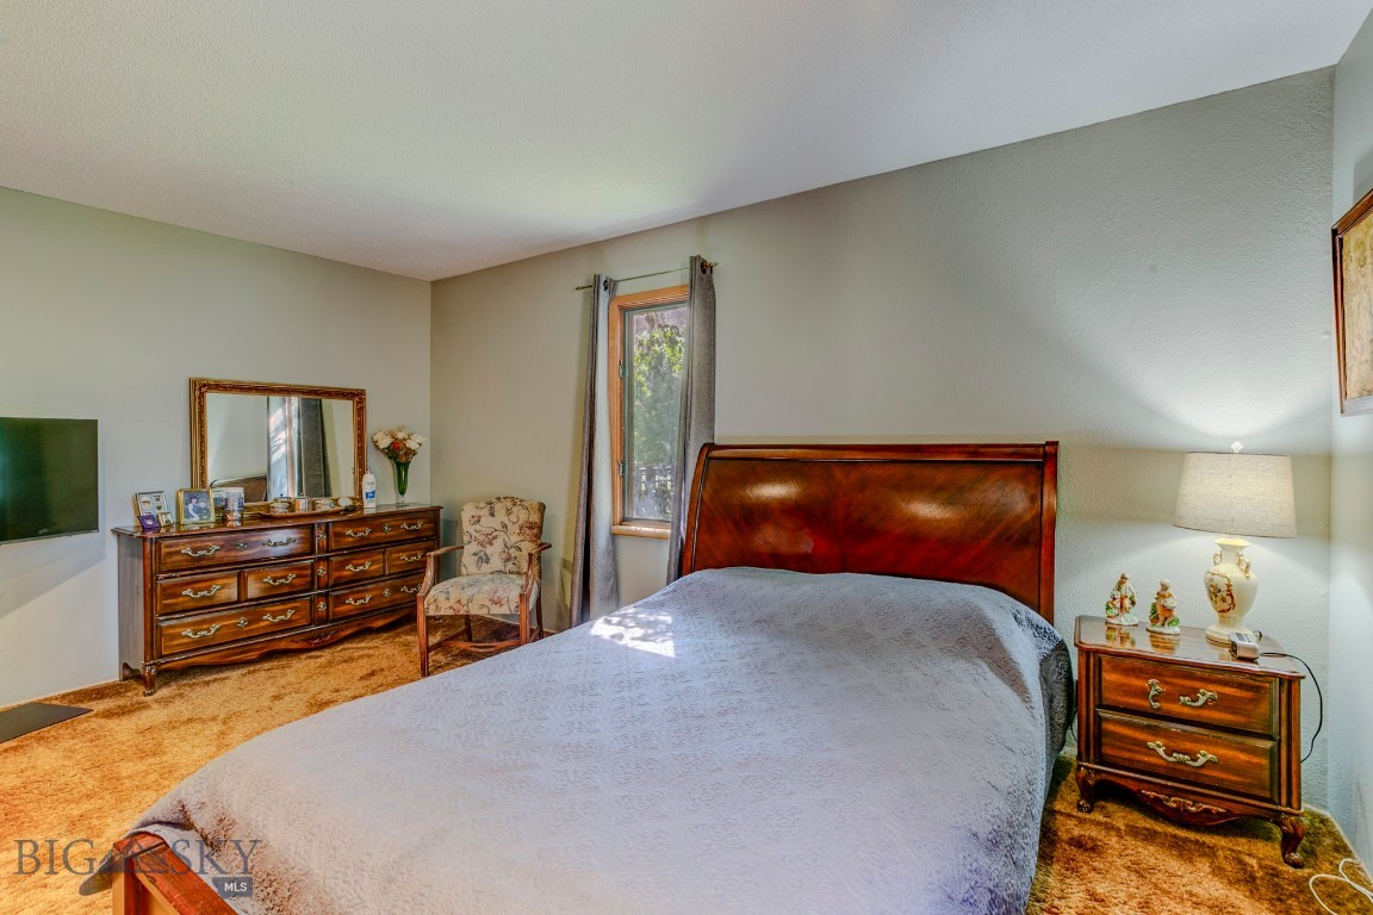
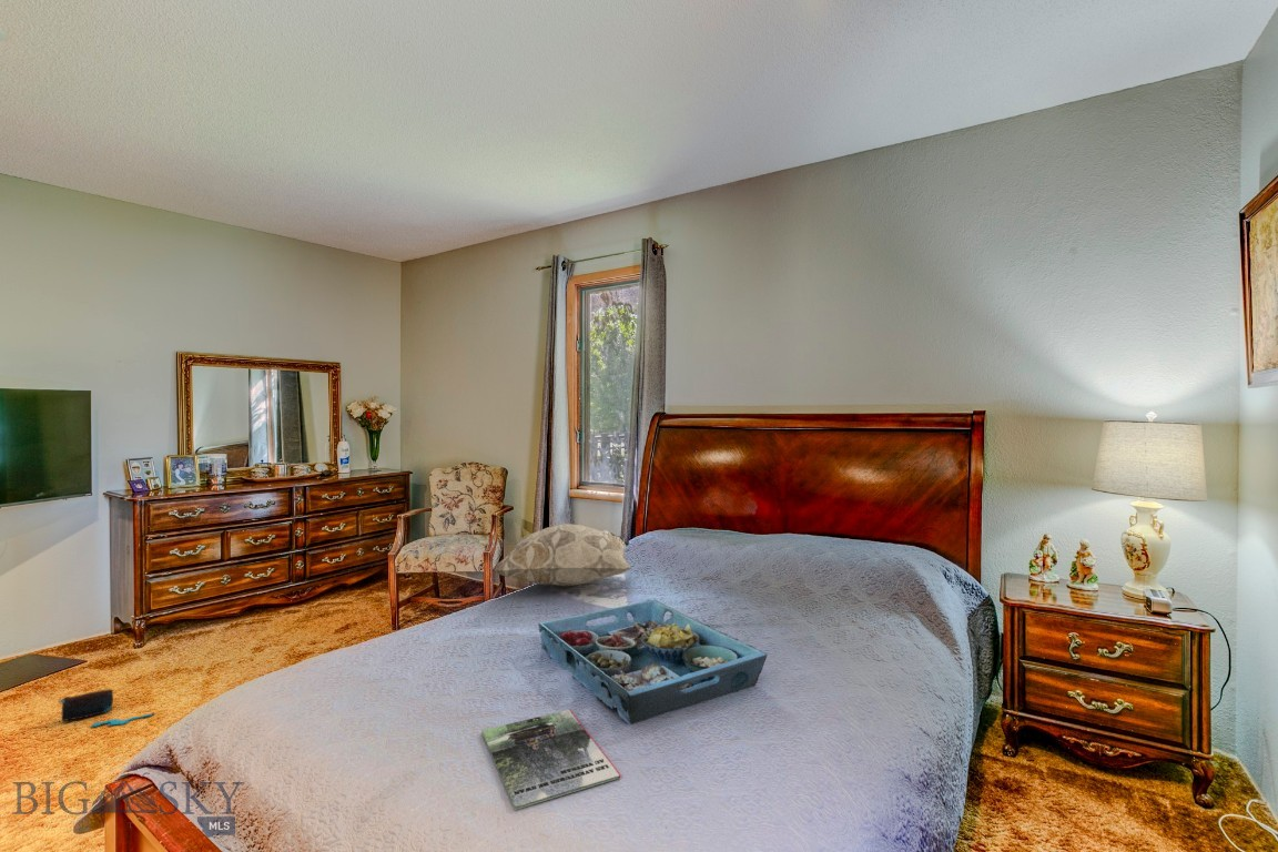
+ serving tray [537,599,769,726]
+ bag [58,688,154,728]
+ magazine [480,708,621,811]
+ decorative pillow [494,523,632,587]
